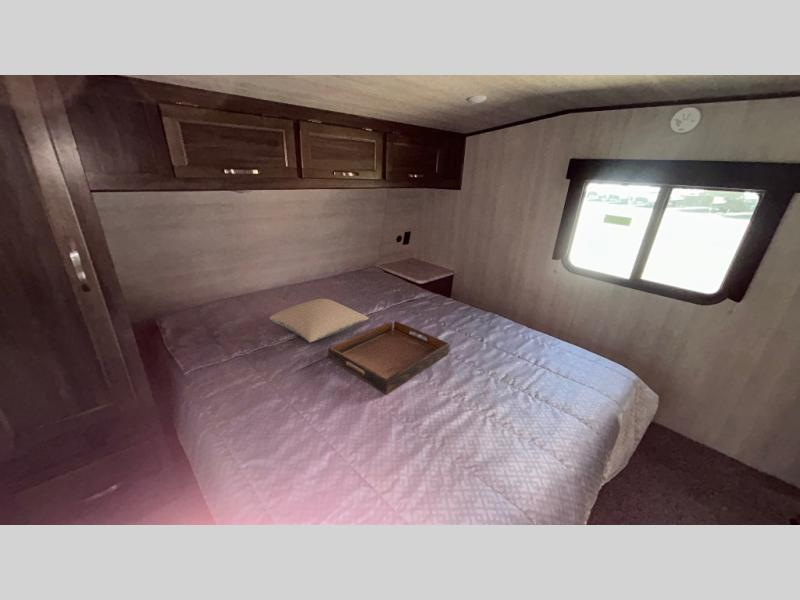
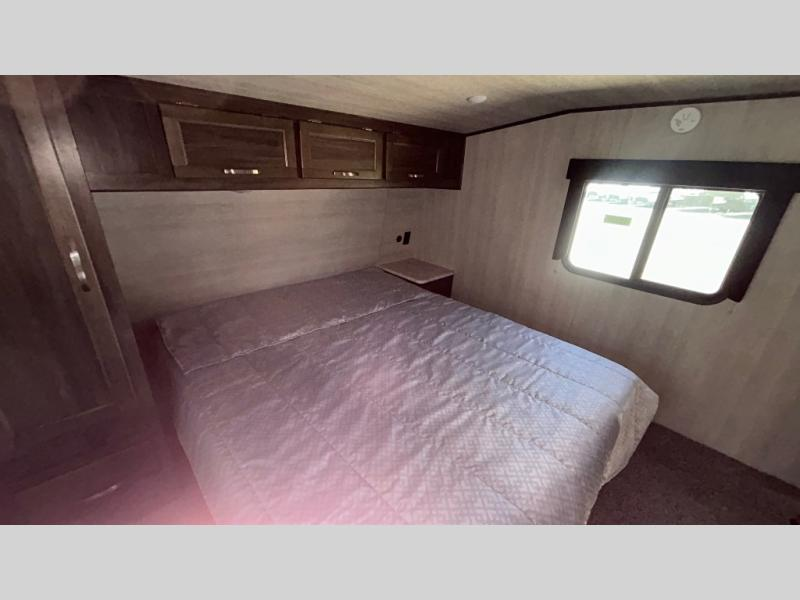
- pillow [269,298,369,343]
- serving tray [327,320,450,395]
